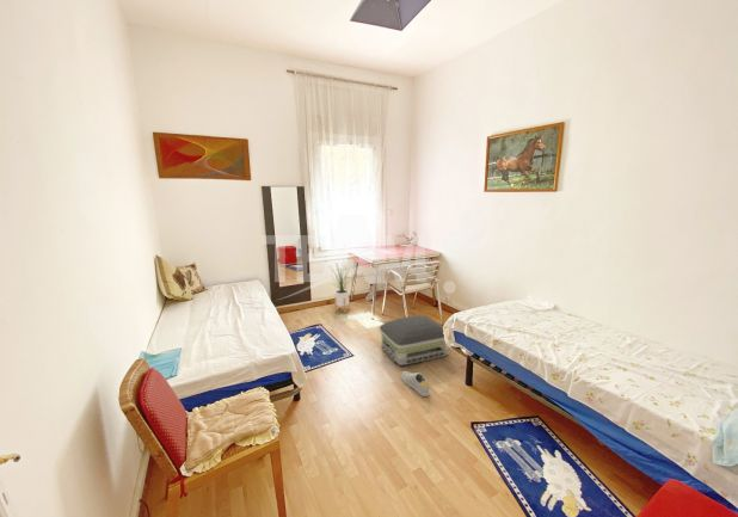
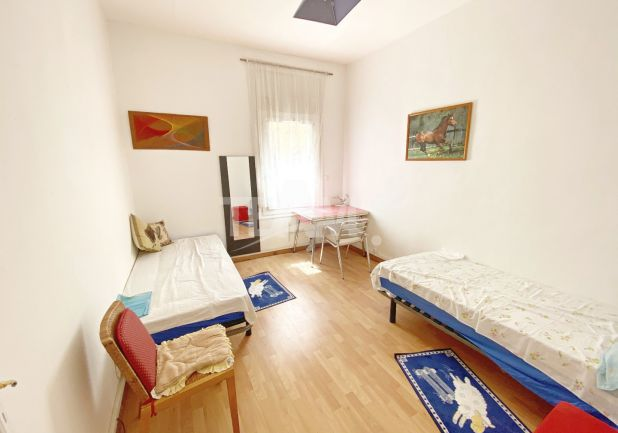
- air purifier [379,314,450,367]
- shoe [400,370,430,398]
- house plant [327,258,356,314]
